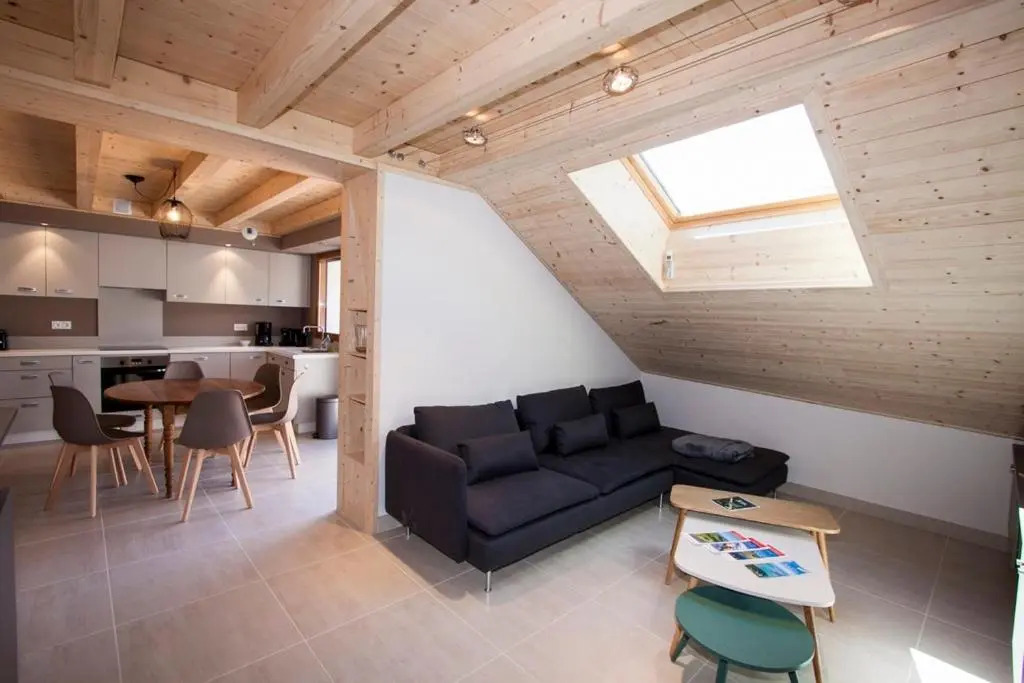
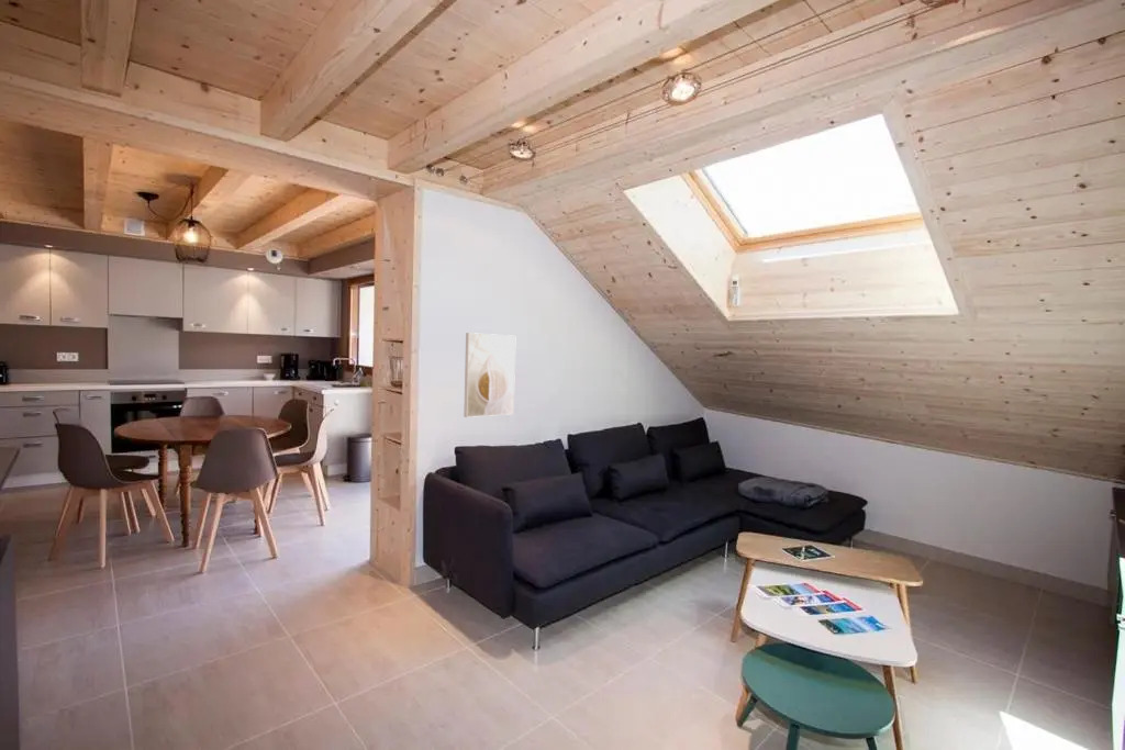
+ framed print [463,332,516,418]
